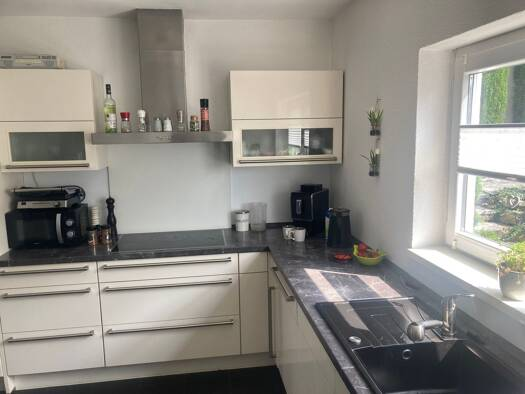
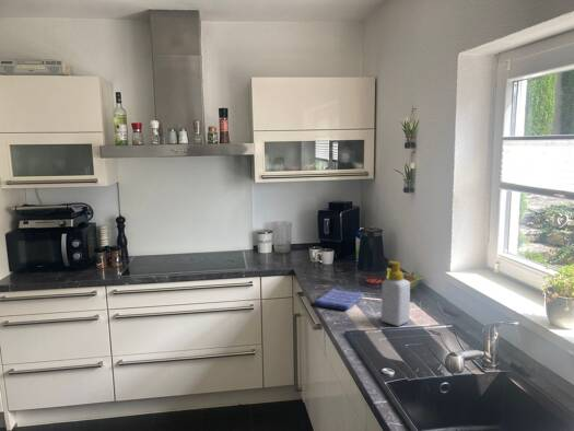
+ soap bottle [380,260,411,327]
+ dish towel [313,288,365,311]
